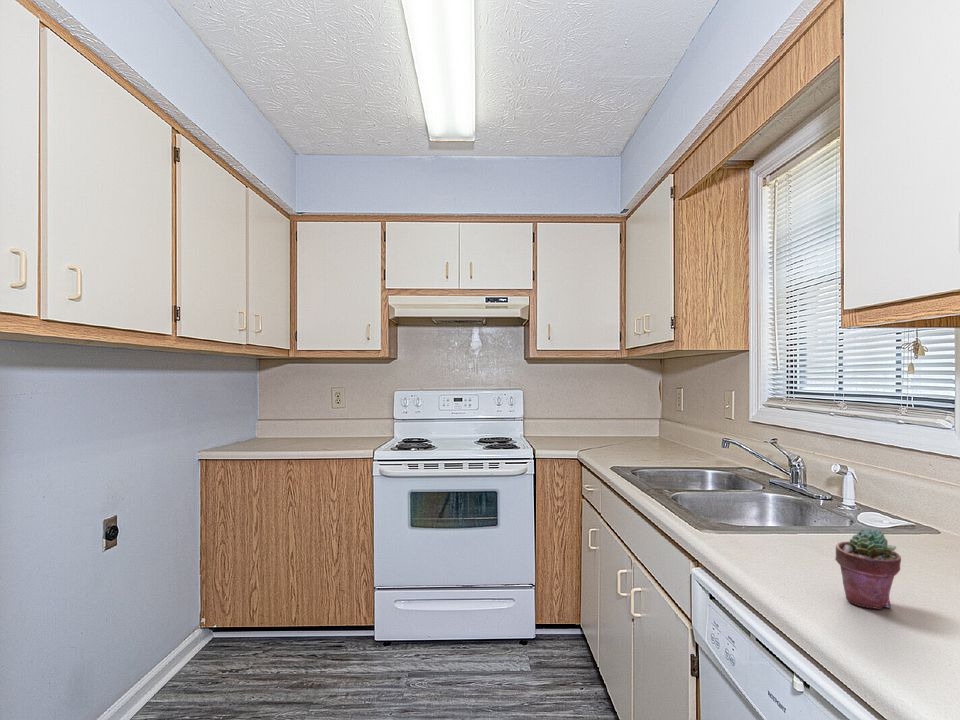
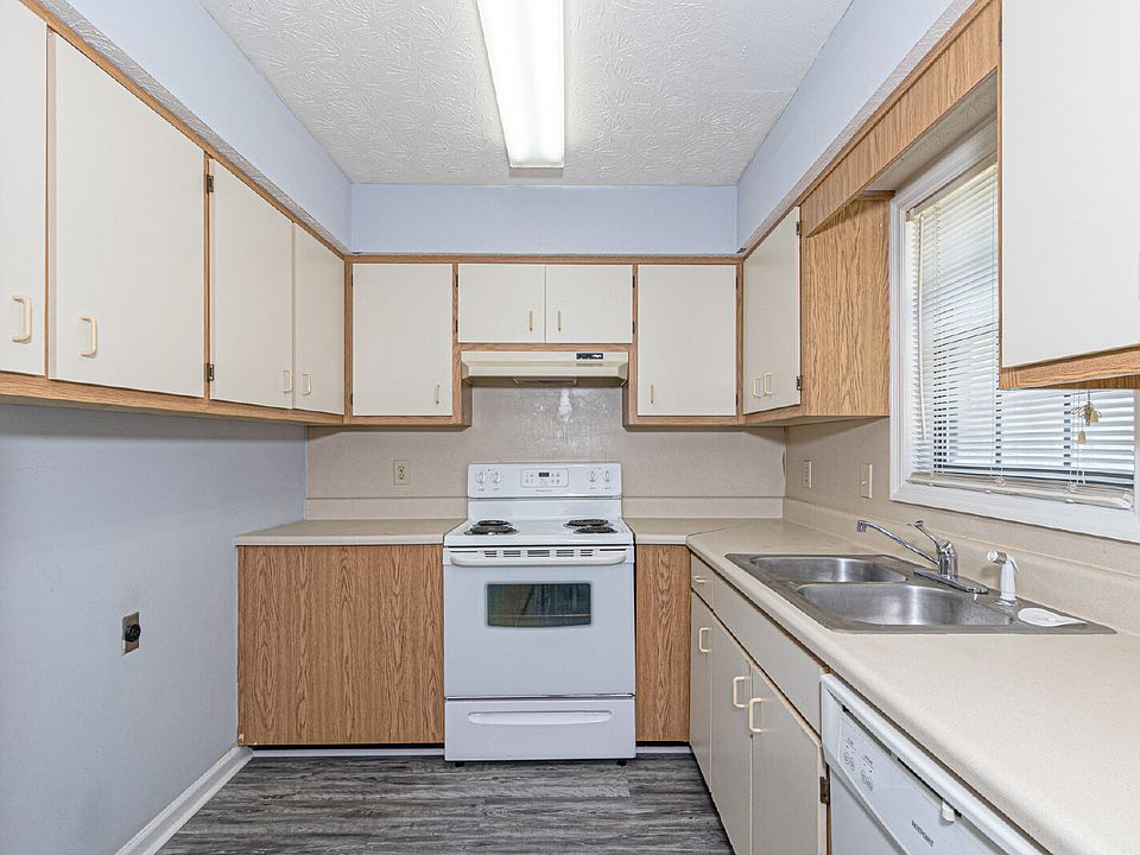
- potted succulent [834,528,902,610]
